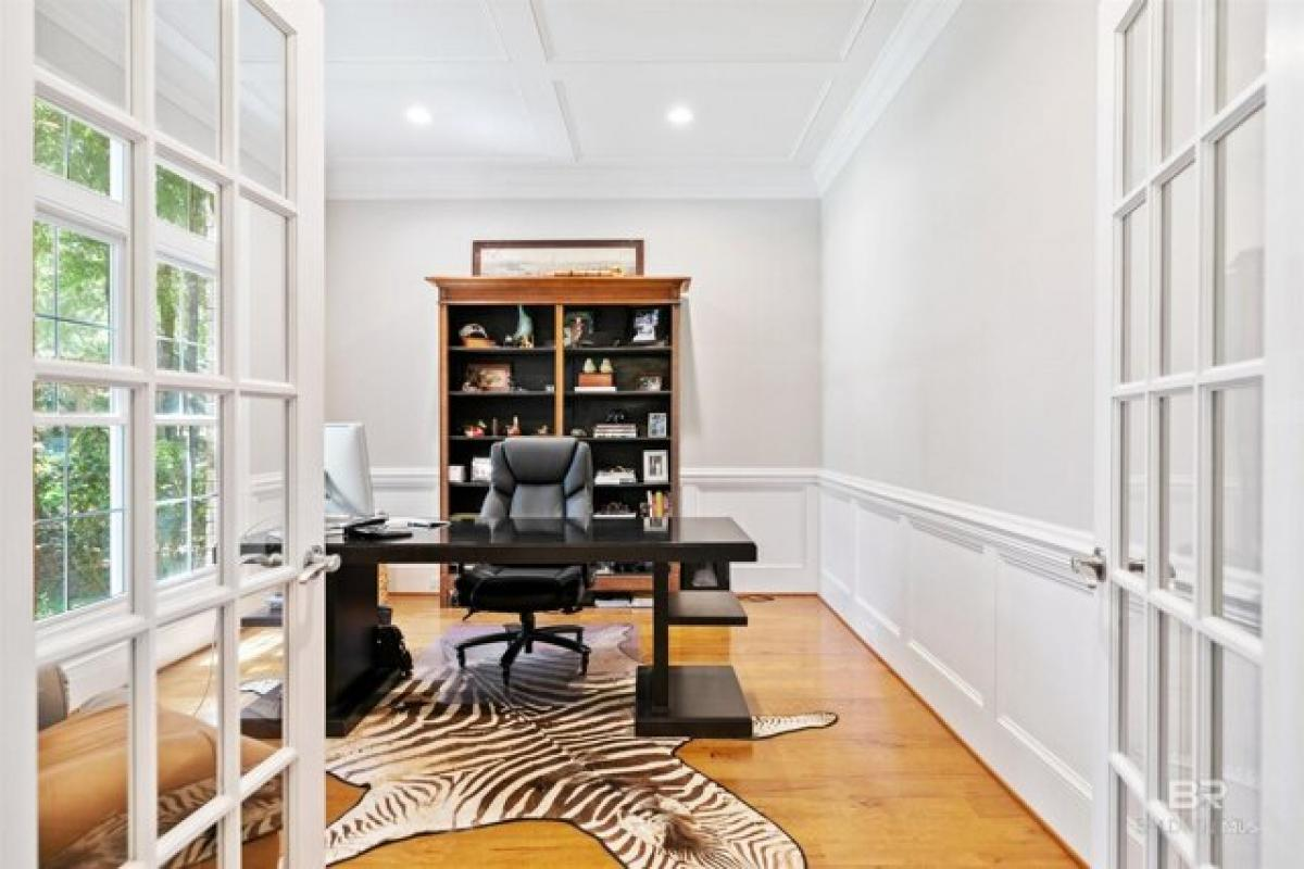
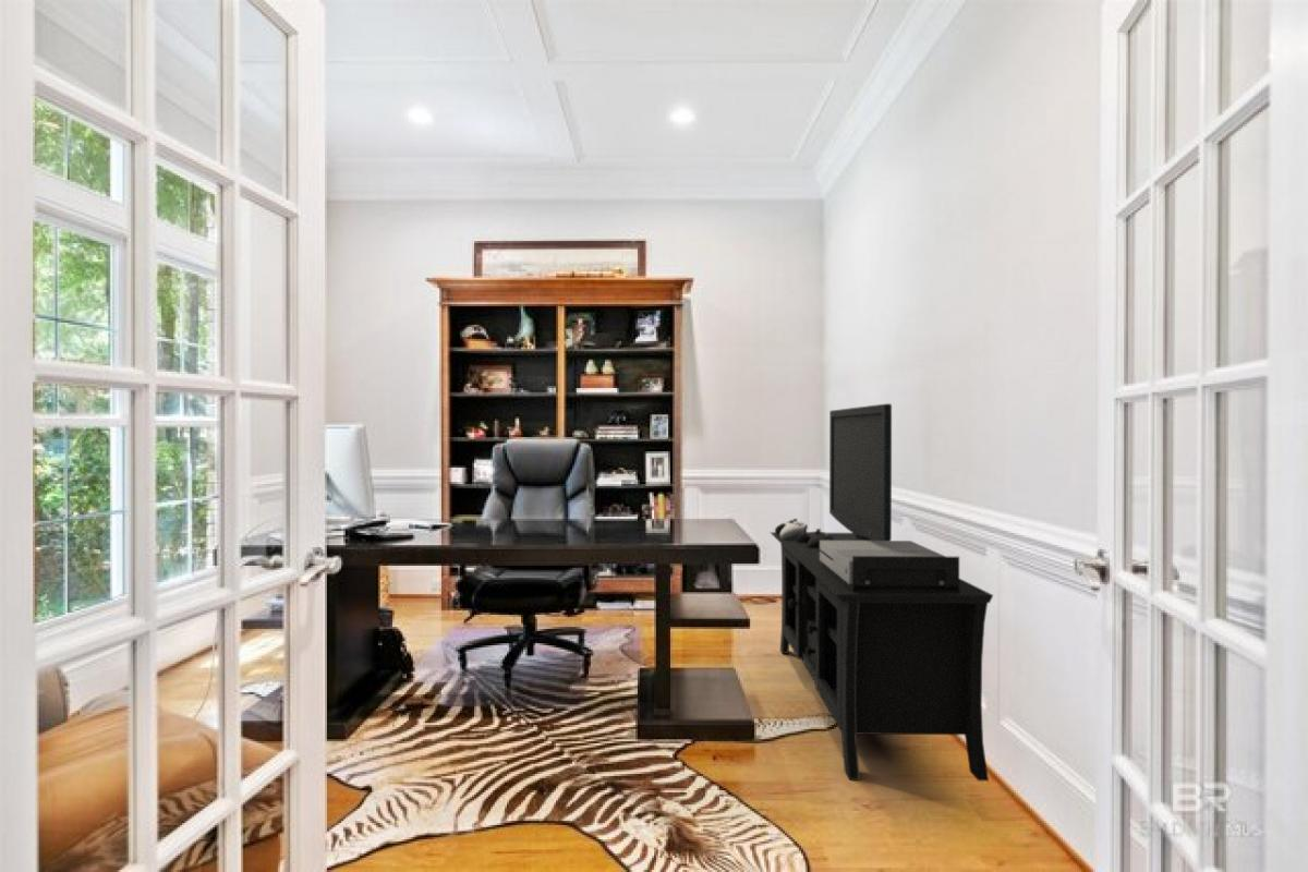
+ media console [768,402,994,782]
